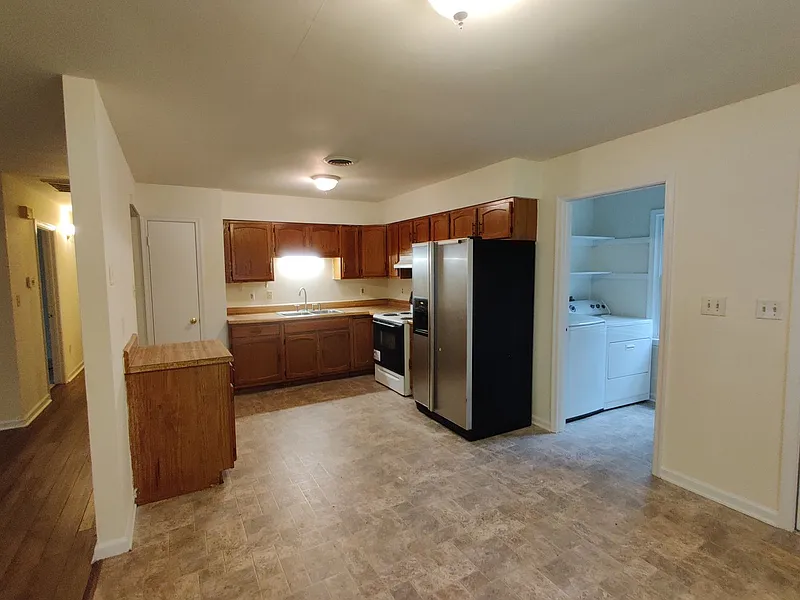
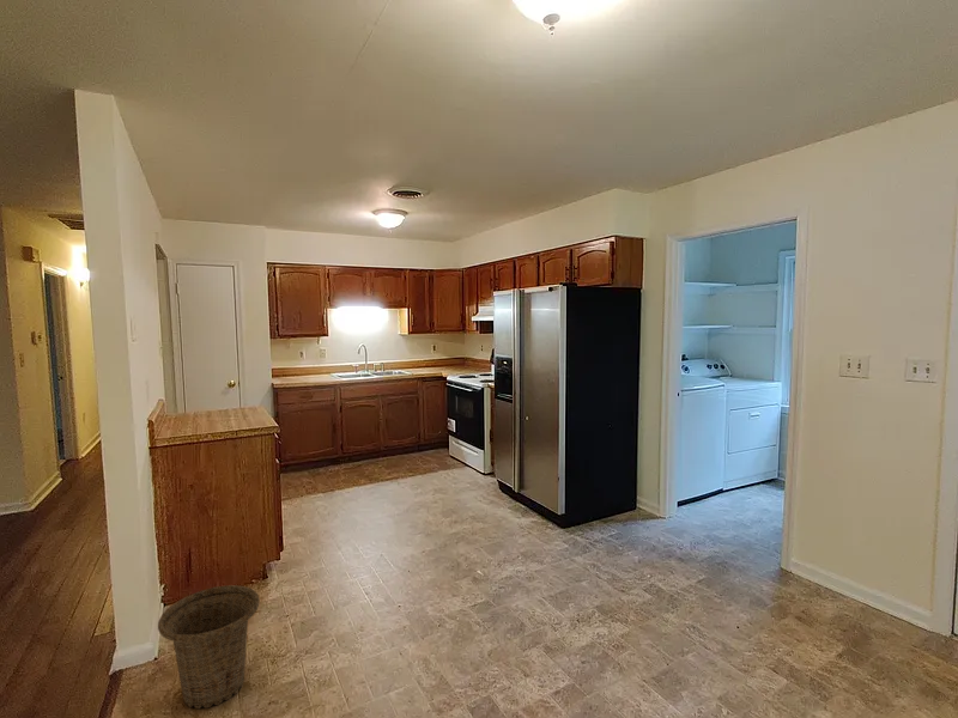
+ basket [157,584,261,710]
